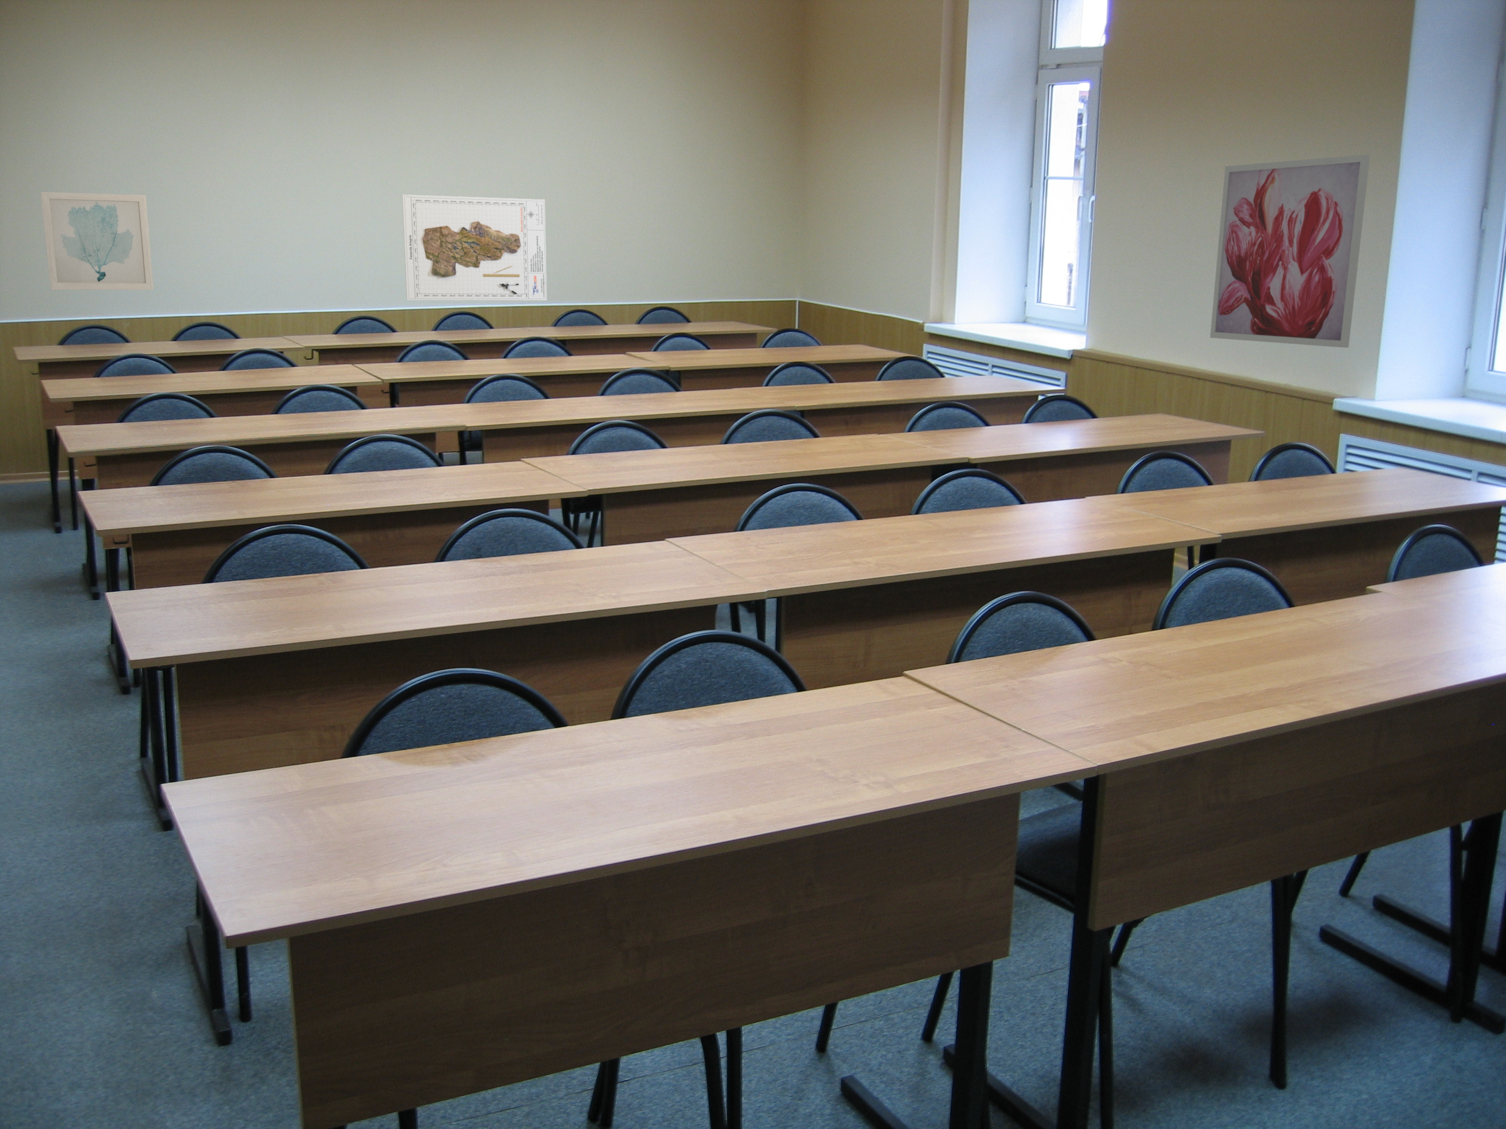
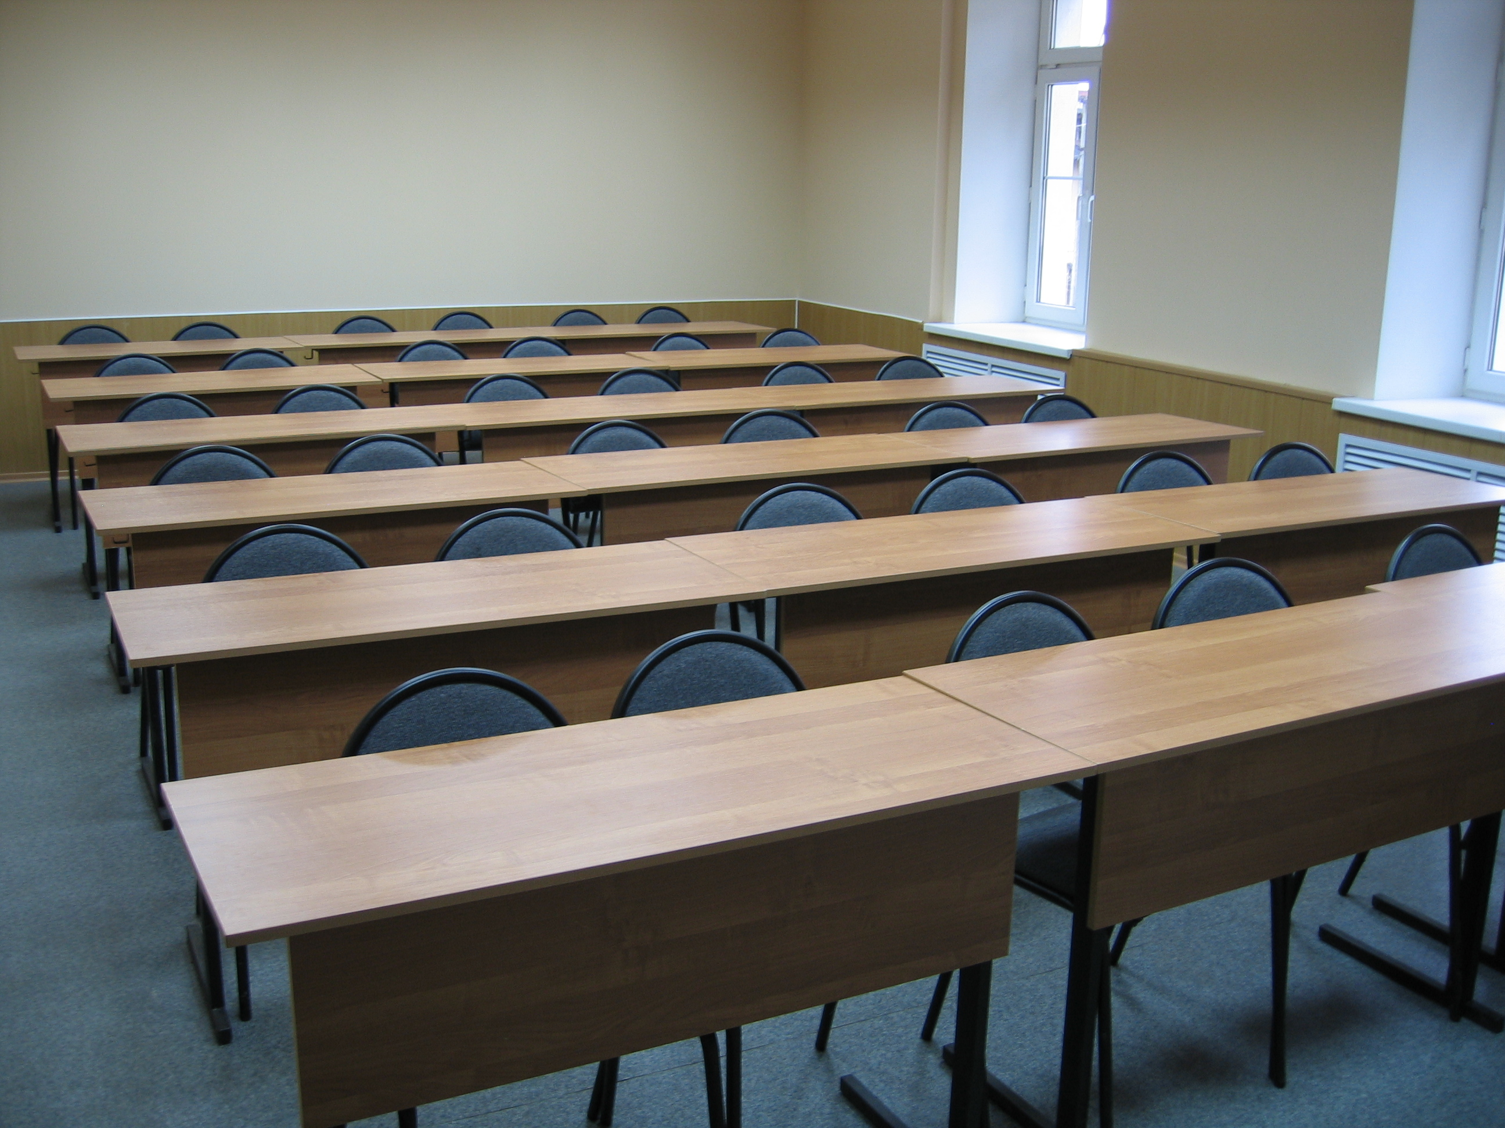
- wall art [40,192,154,291]
- map [402,194,548,301]
- wall art [1210,154,1371,349]
